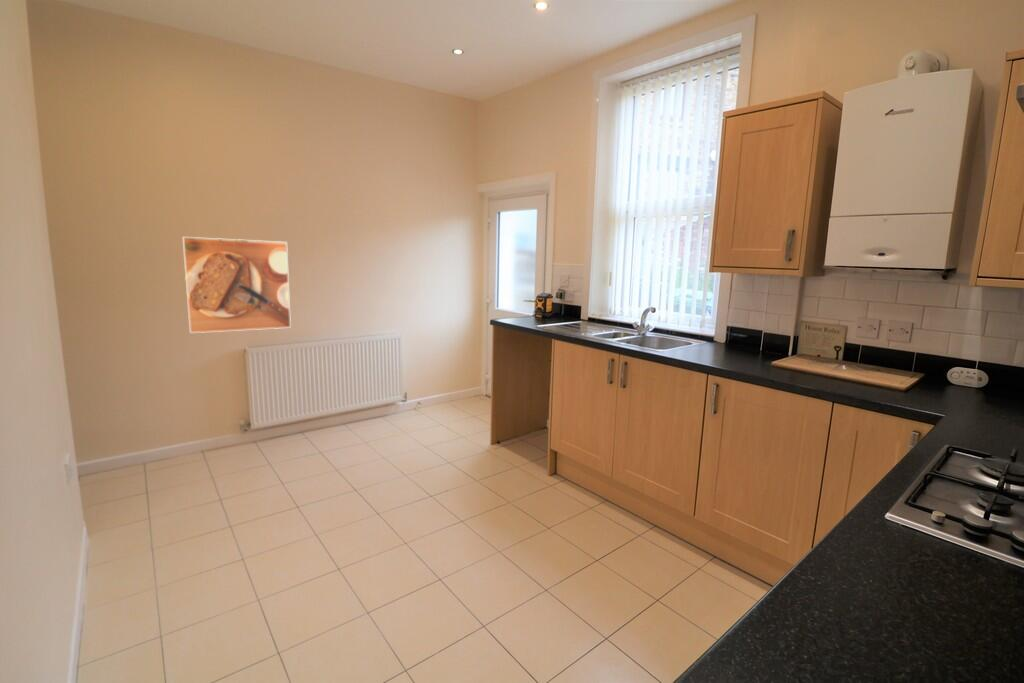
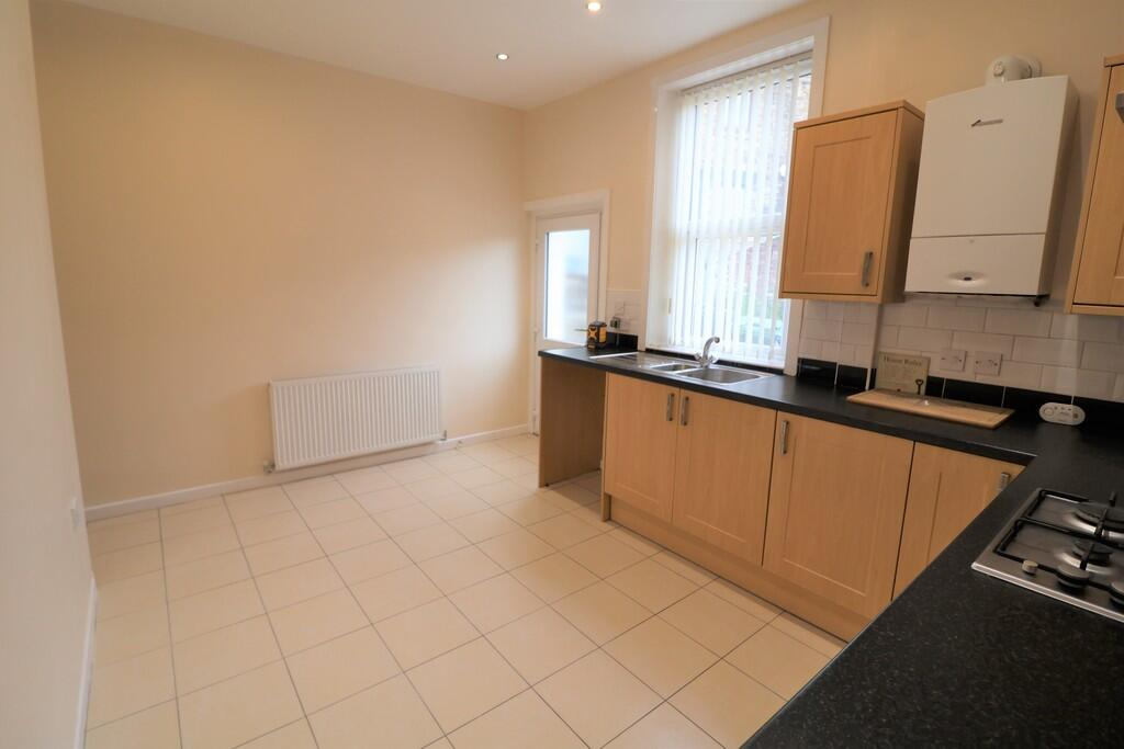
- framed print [181,236,292,334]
